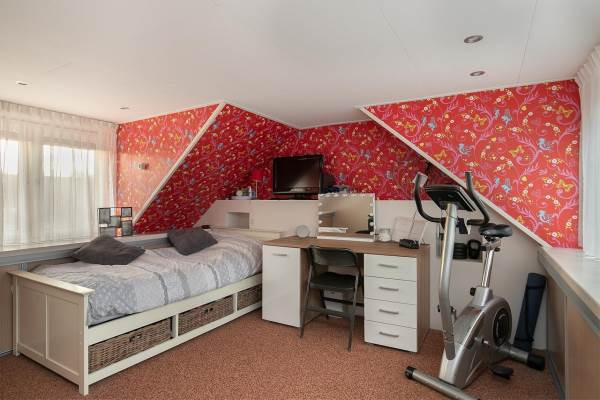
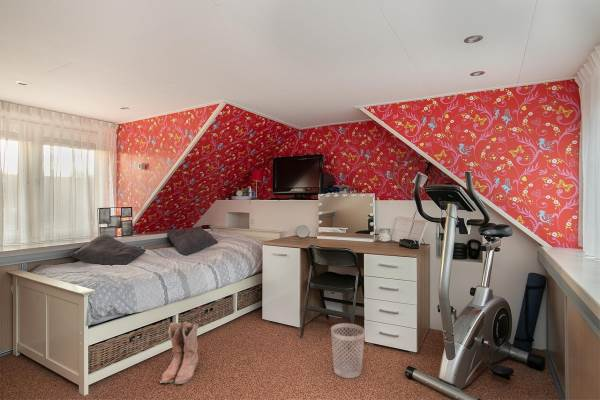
+ boots [158,321,199,385]
+ wastebasket [330,322,366,379]
